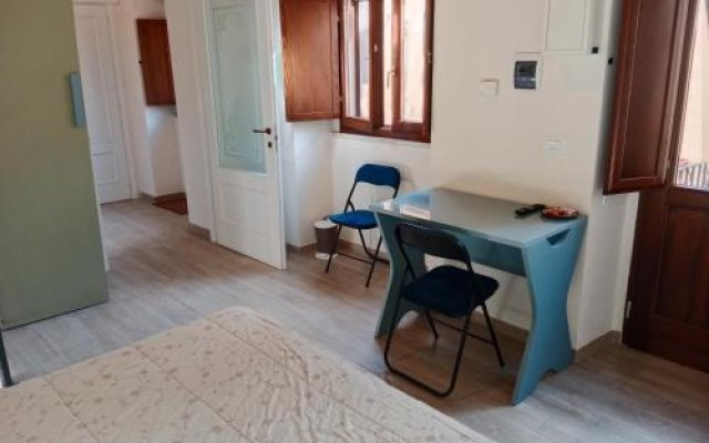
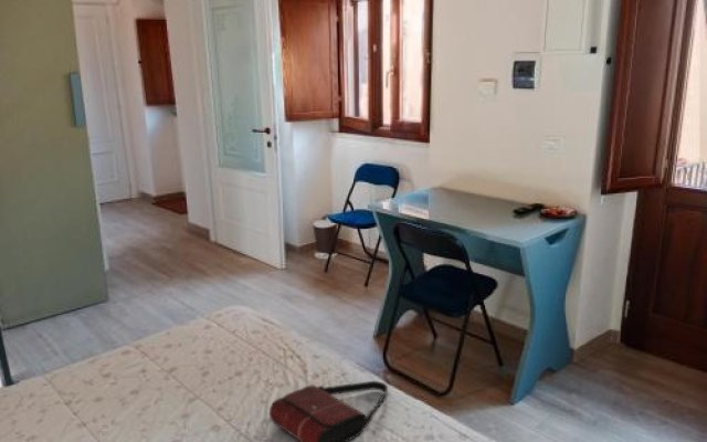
+ shoulder bag [268,380,389,442]
